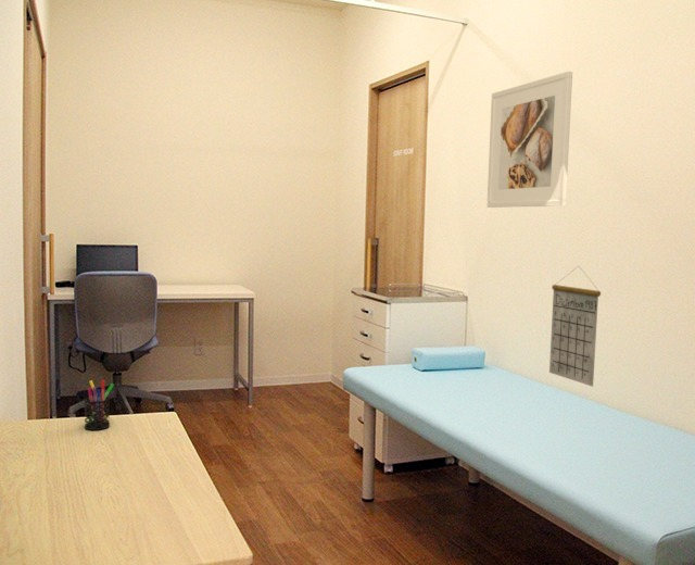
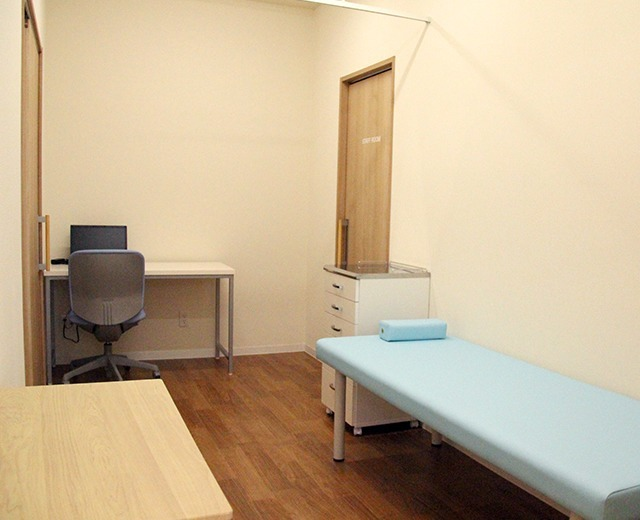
- pen holder [83,379,115,431]
- calendar [548,265,602,388]
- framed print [486,71,573,209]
